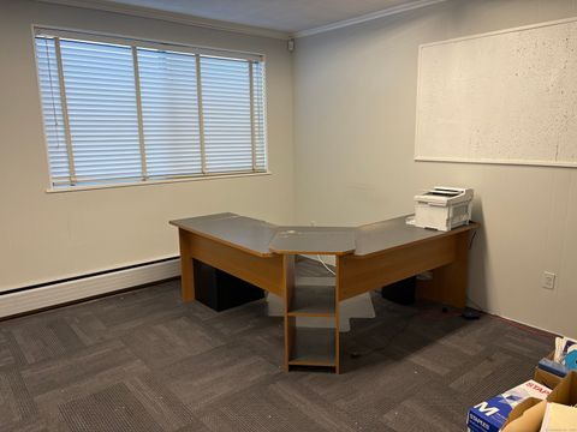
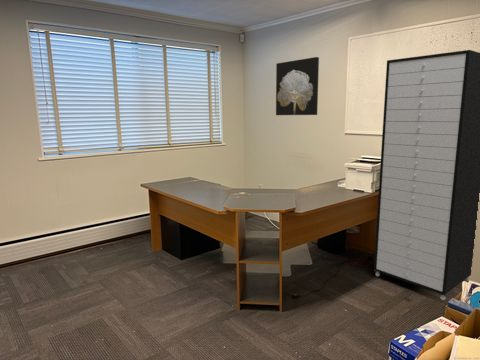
+ storage cabinet [373,49,480,301]
+ wall art [275,56,320,116]
